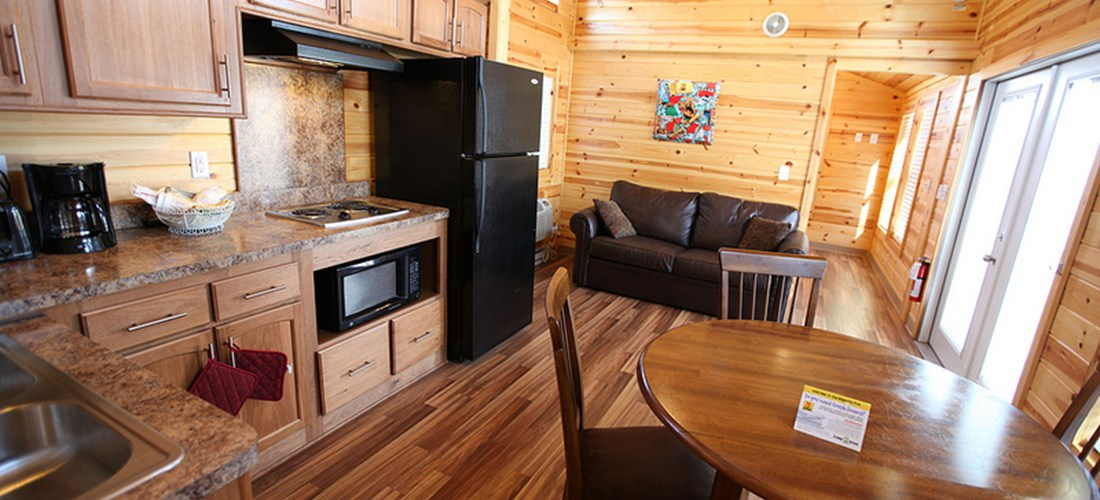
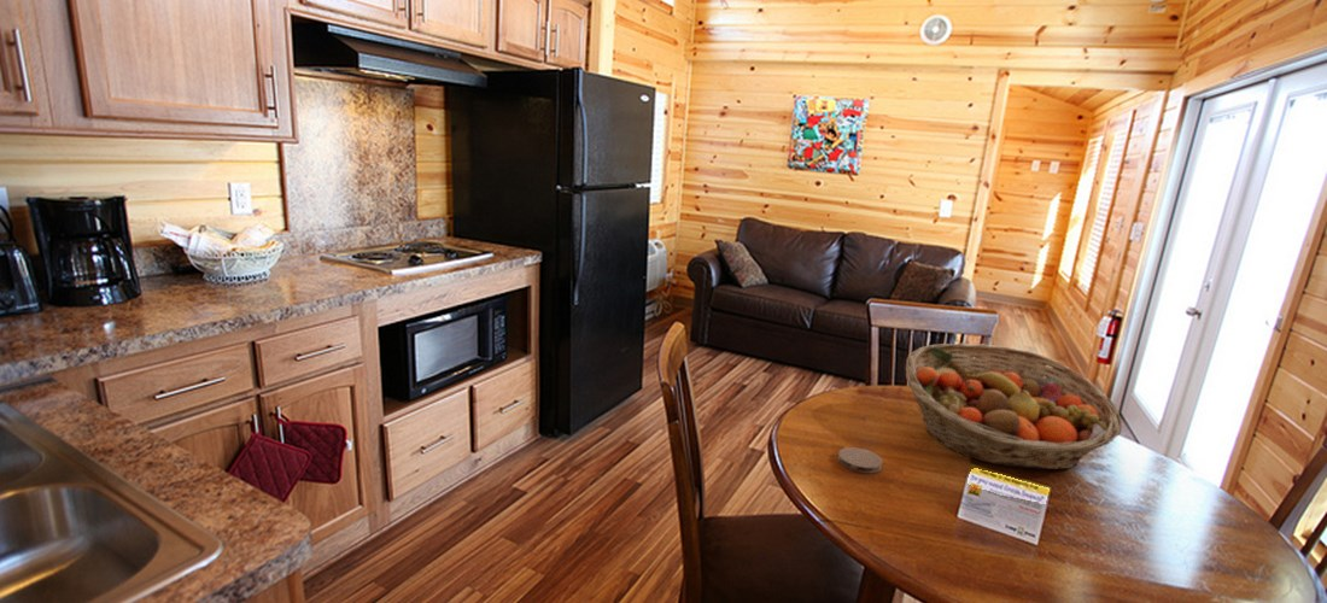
+ fruit basket [905,343,1123,470]
+ coaster [836,446,884,474]
